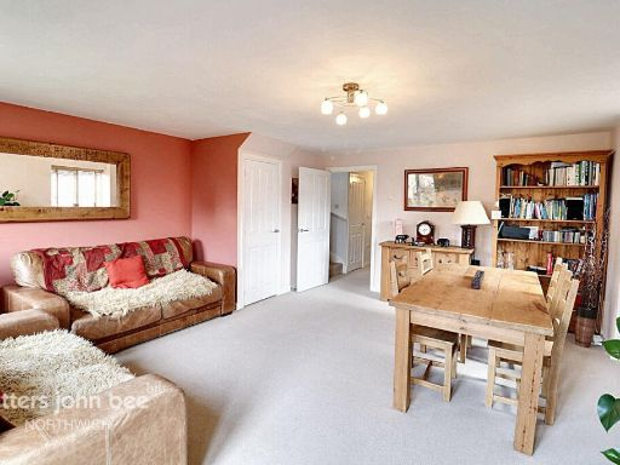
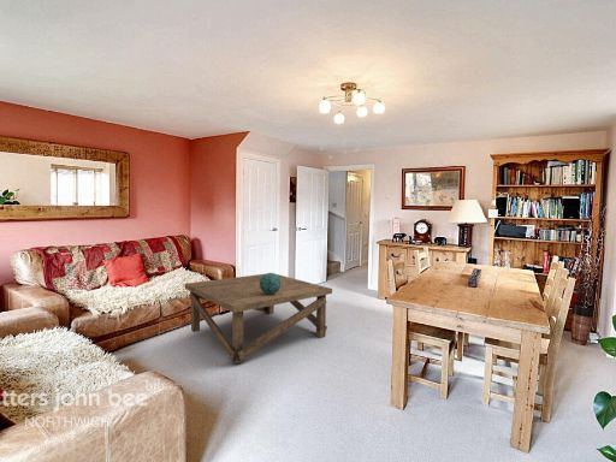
+ coffee table [184,273,333,365]
+ decorative sphere [260,272,282,295]
